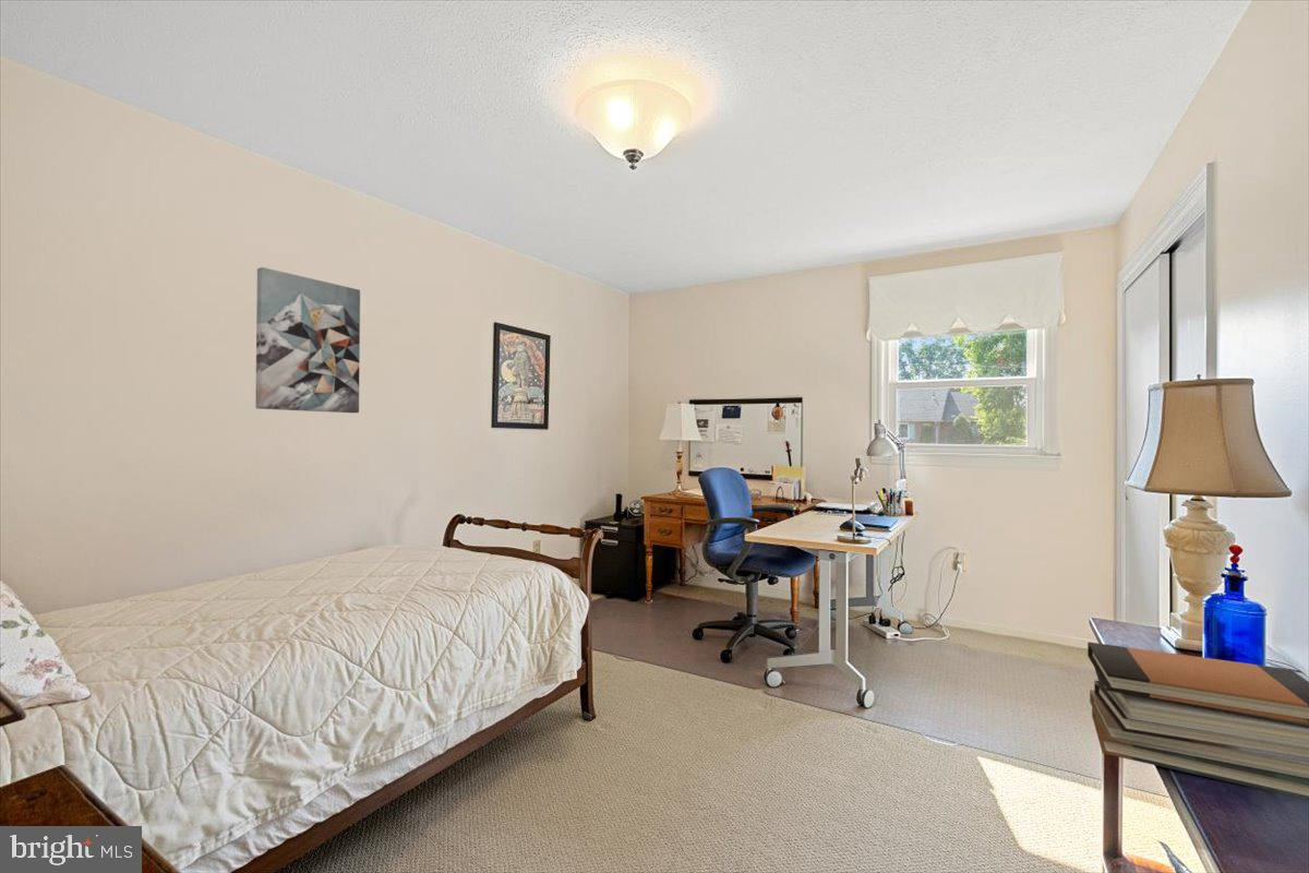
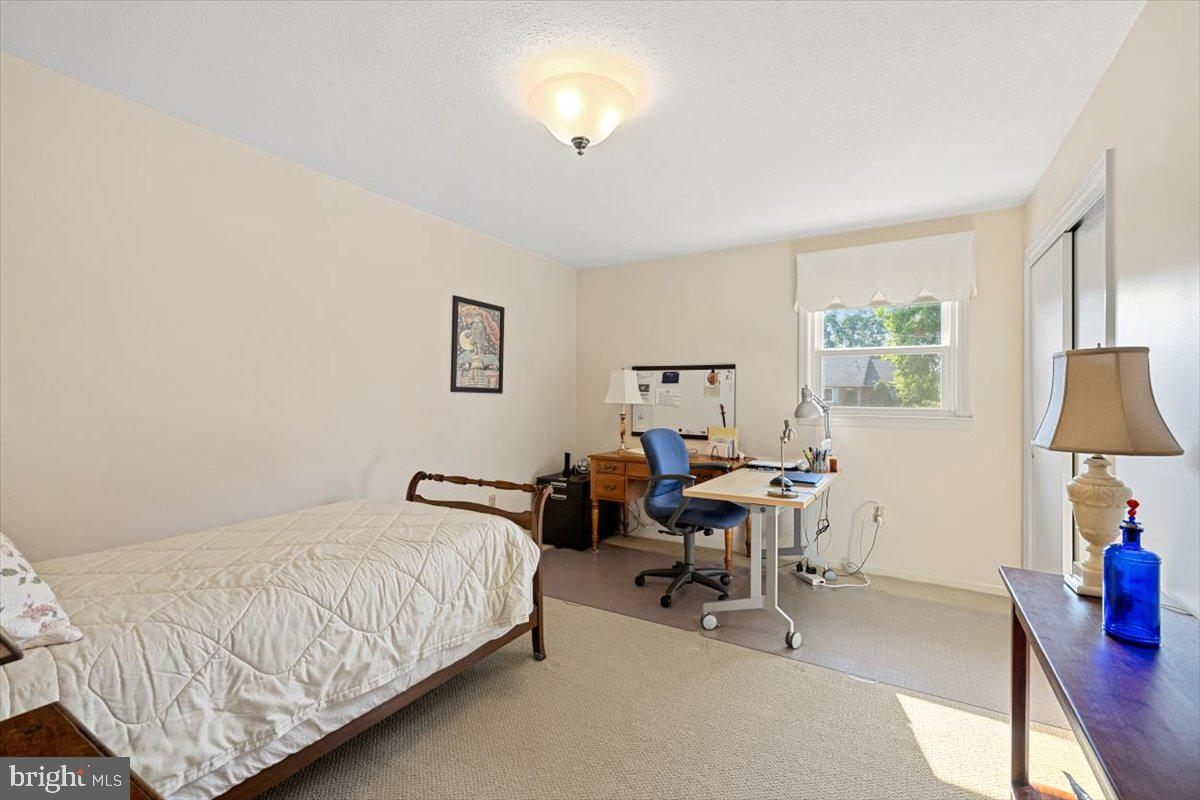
- book stack [1086,642,1309,800]
- wall art [254,266,361,414]
